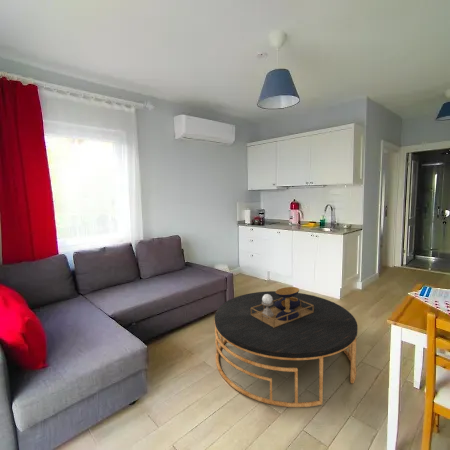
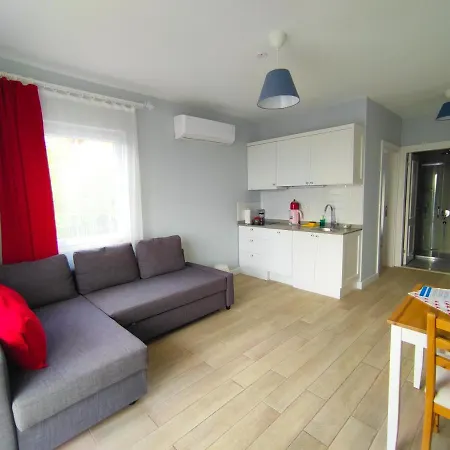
- coffee table [214,286,359,408]
